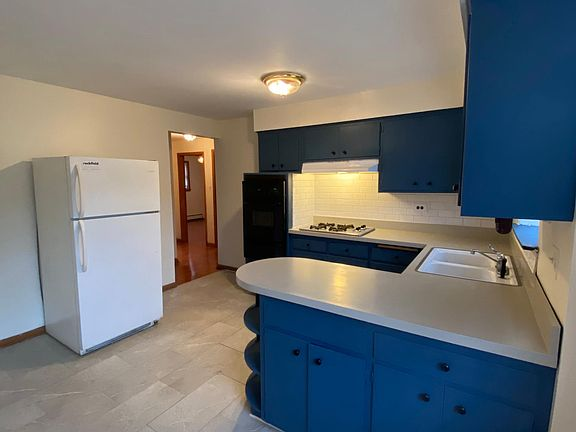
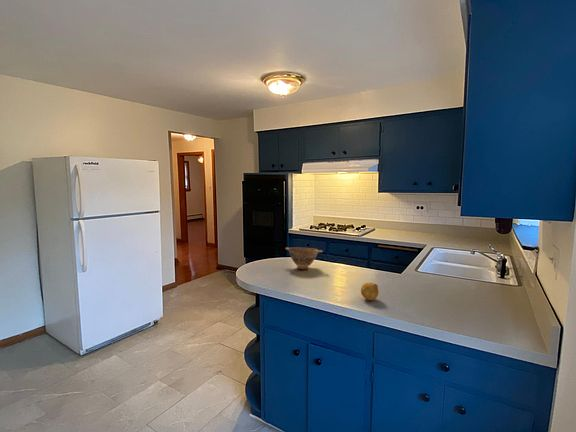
+ bowl [284,246,324,270]
+ fruit [360,282,380,301]
